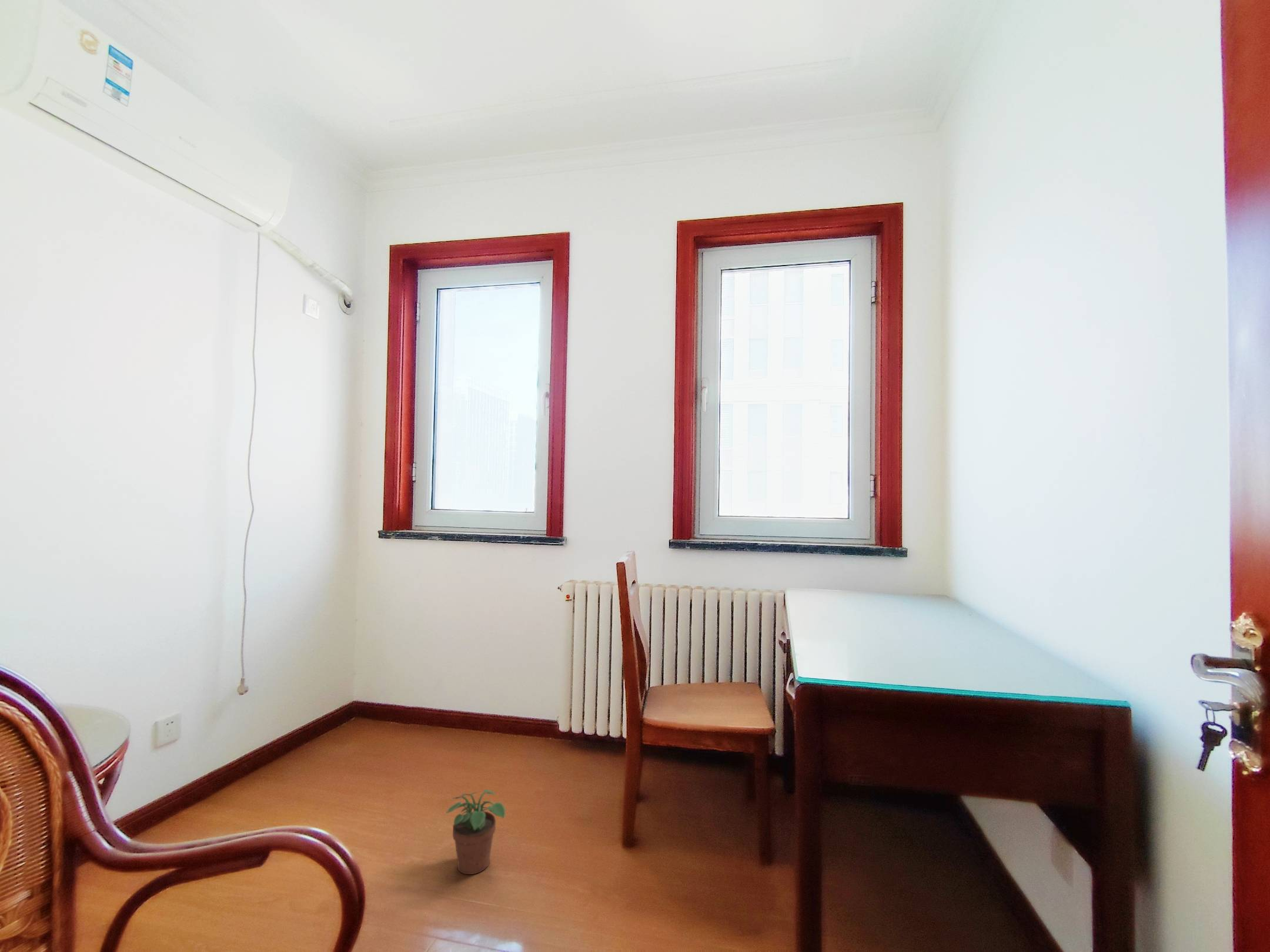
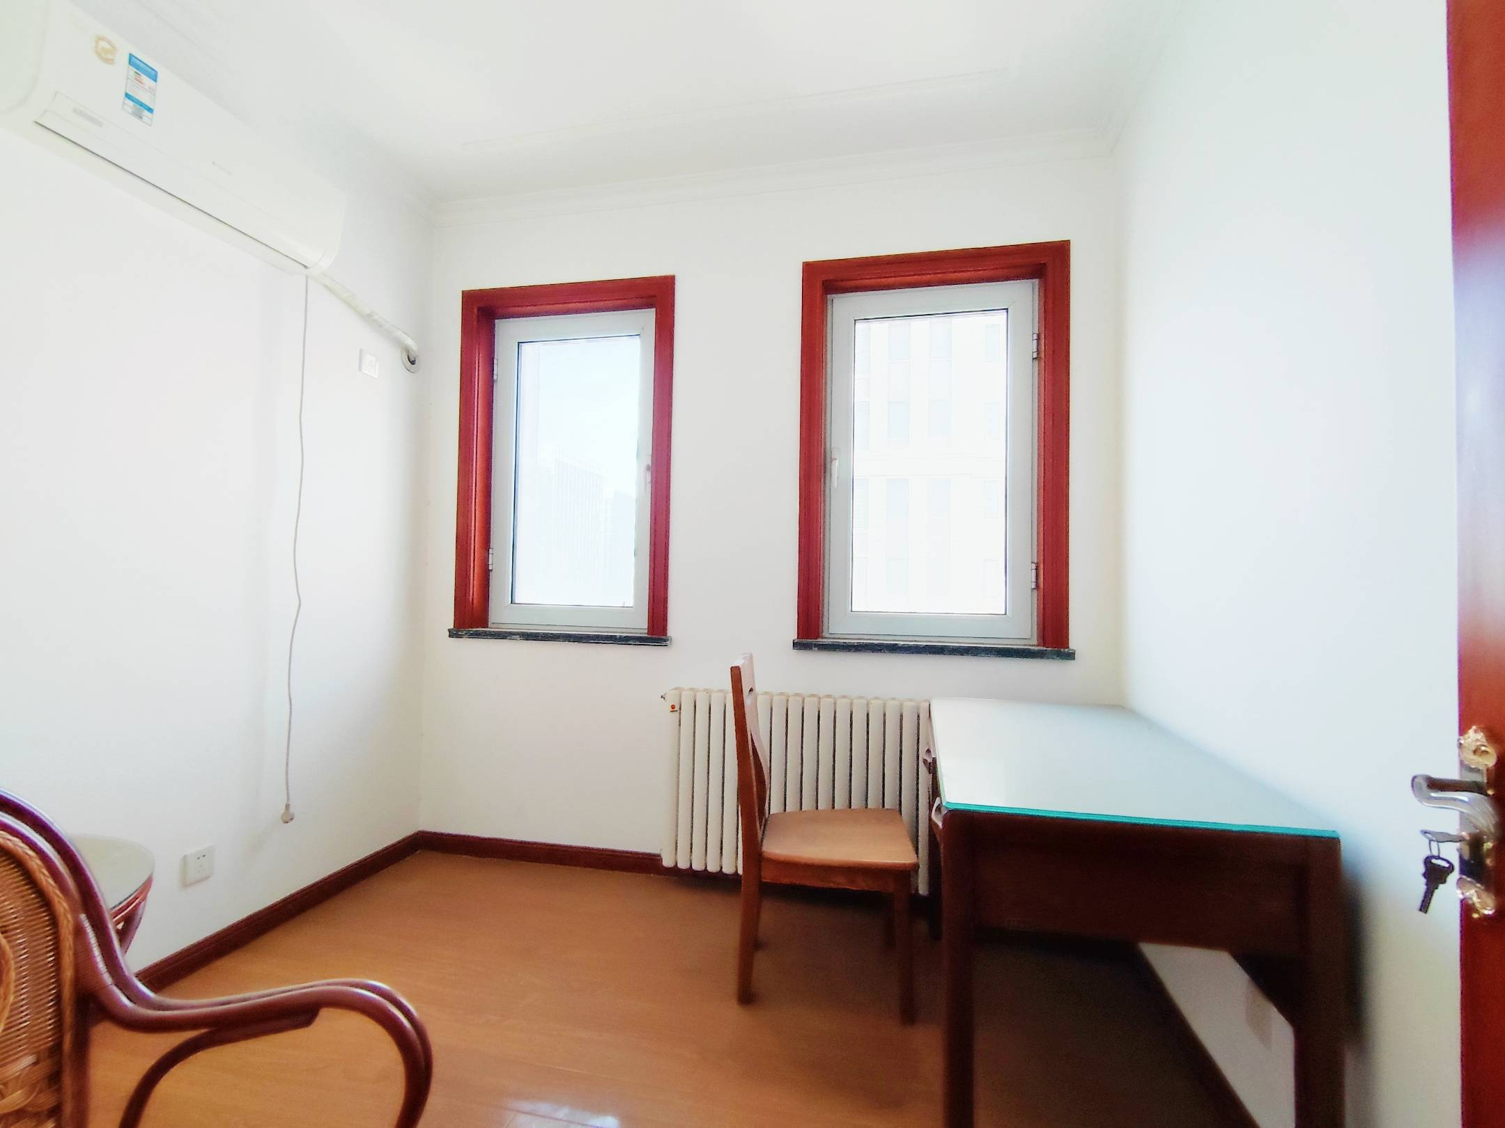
- potted plant [445,789,506,875]
